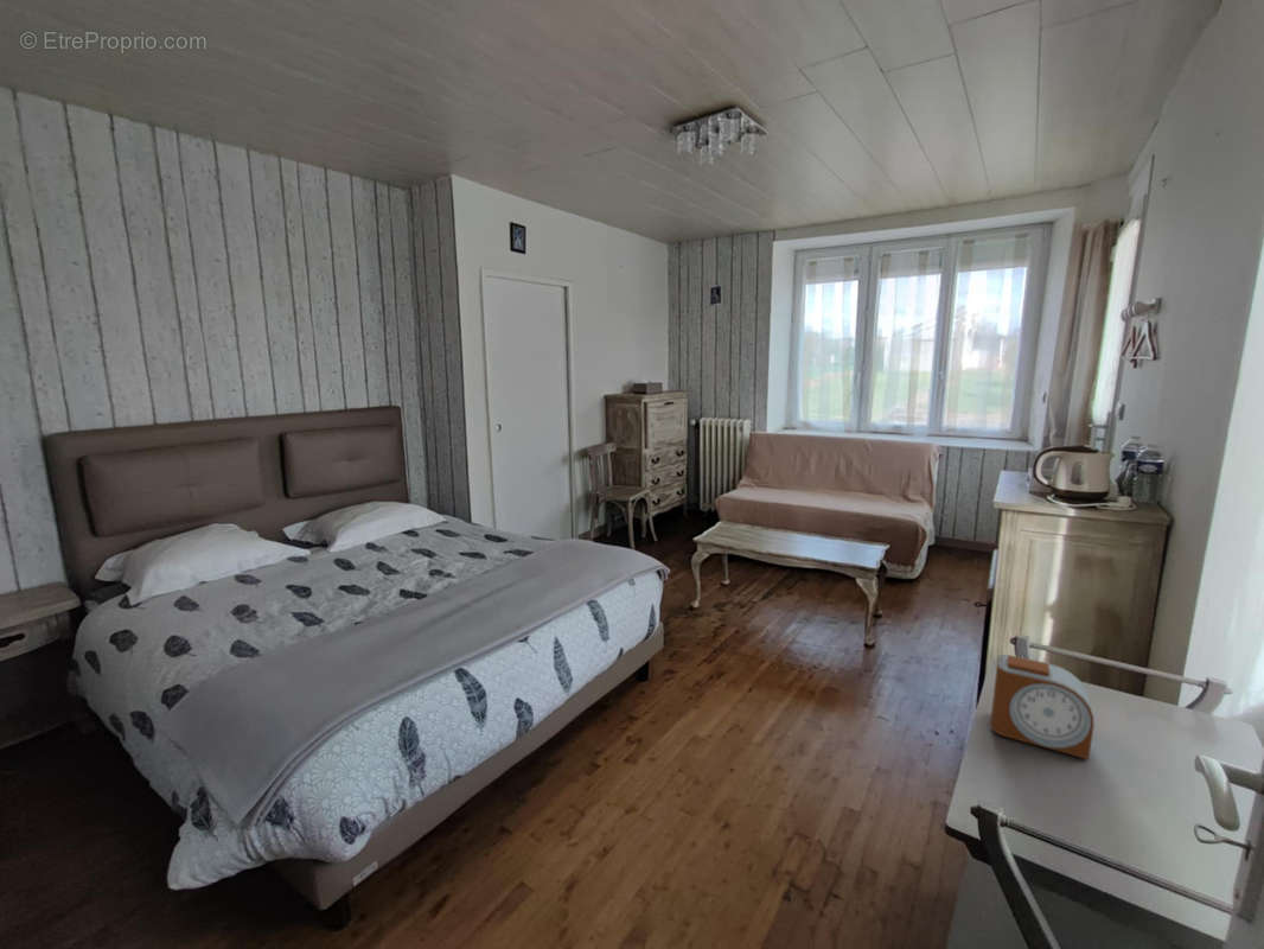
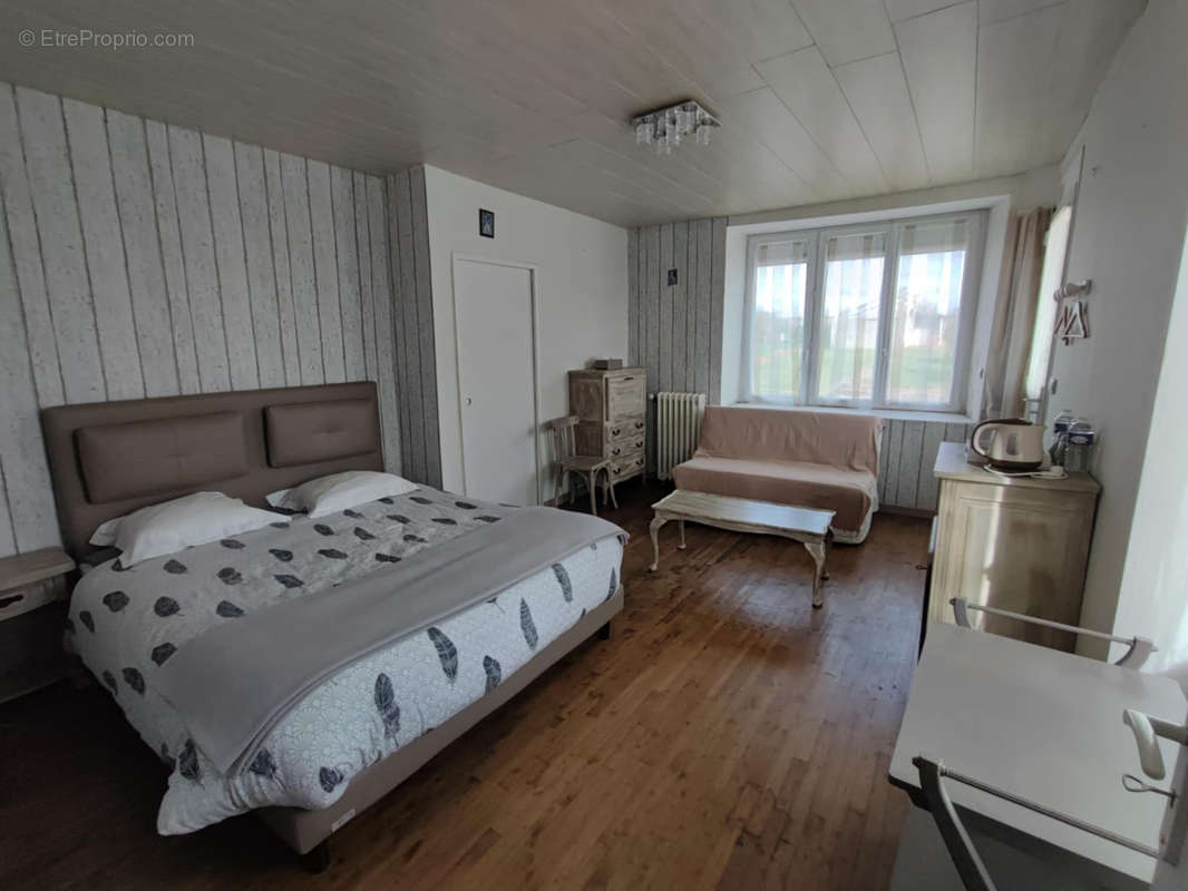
- alarm clock [990,654,1096,760]
